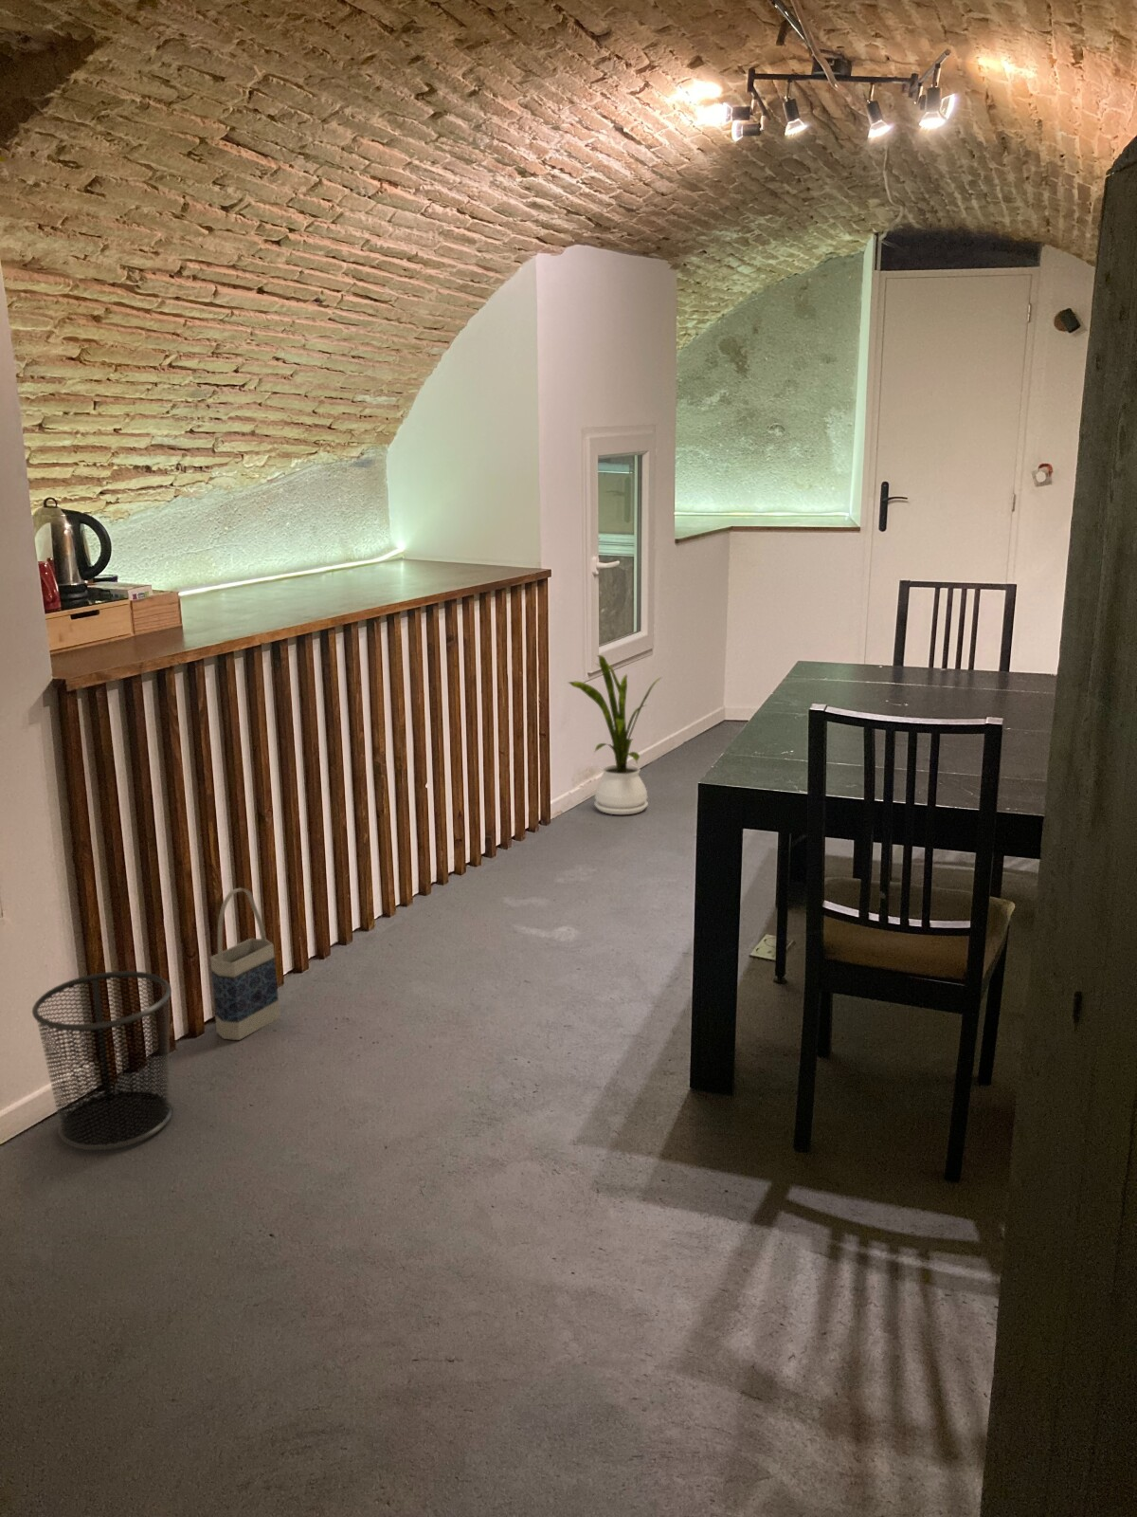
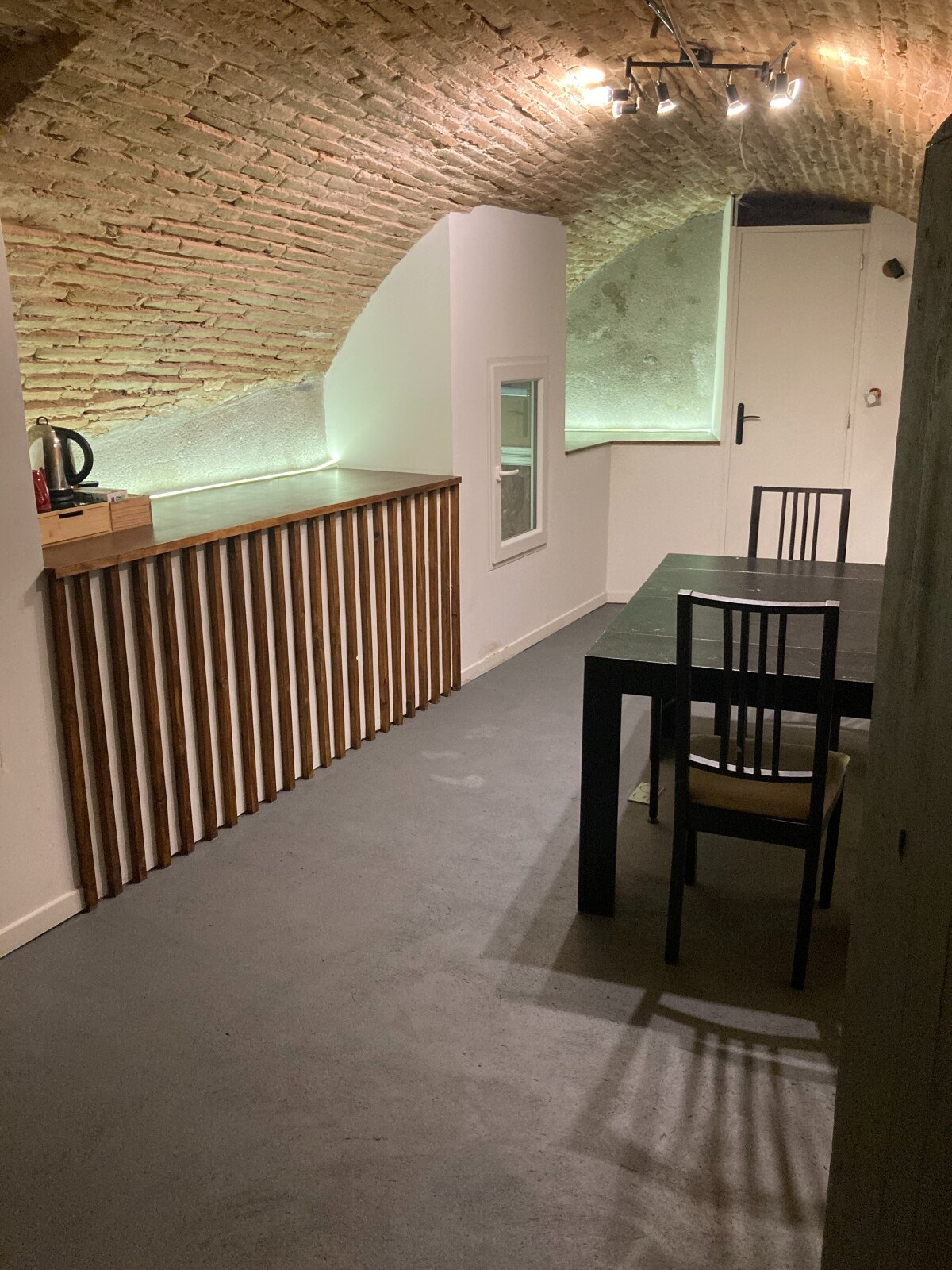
- bag [209,888,281,1042]
- house plant [567,655,663,816]
- waste bin [31,970,173,1151]
